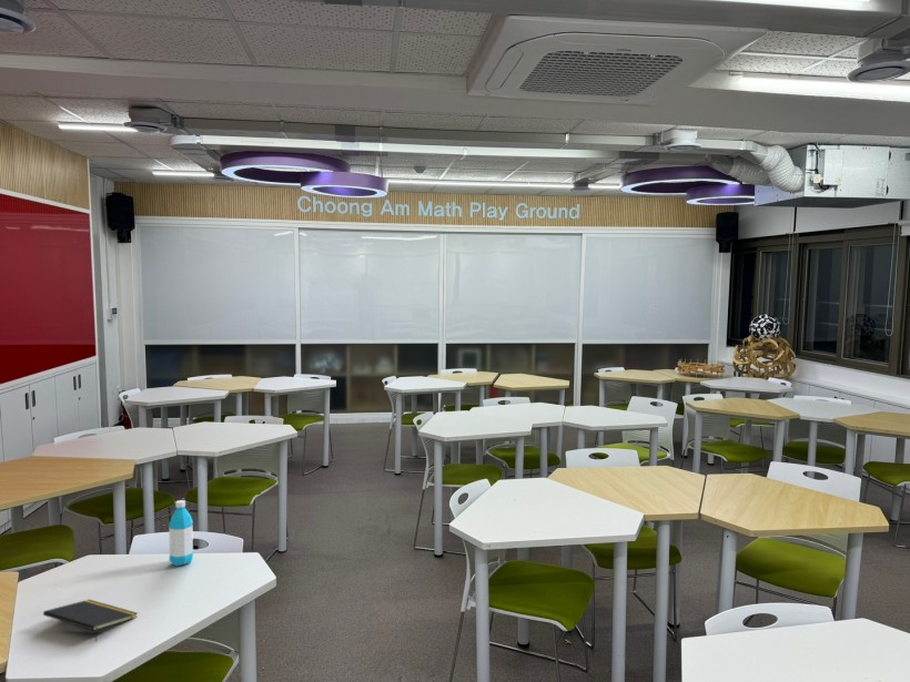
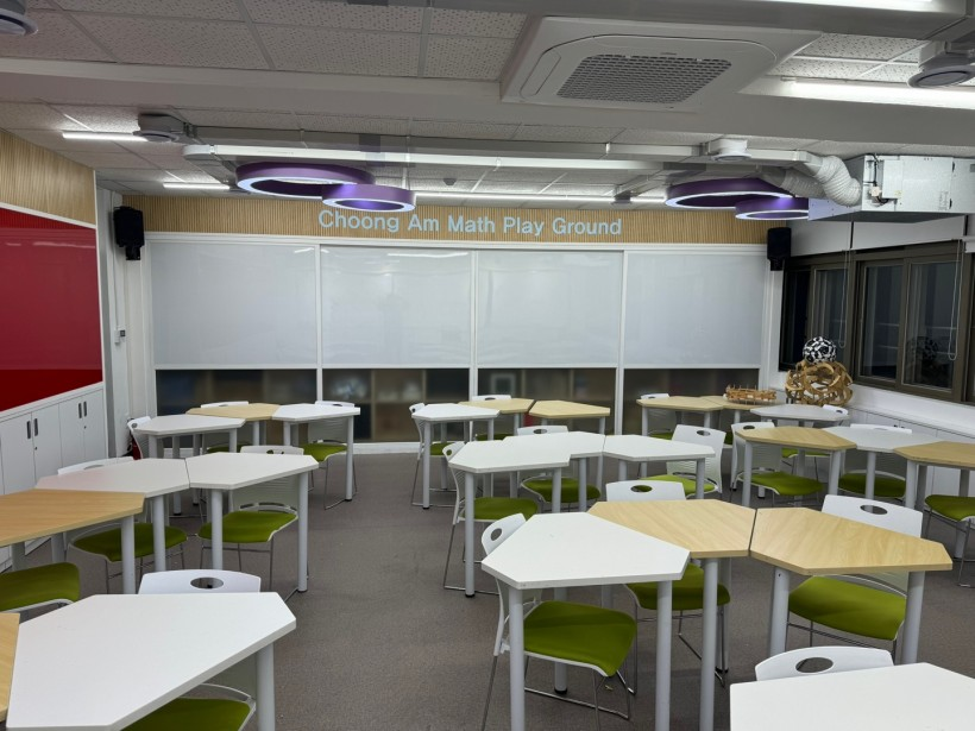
- water bottle [168,499,194,567]
- notepad [42,599,139,642]
